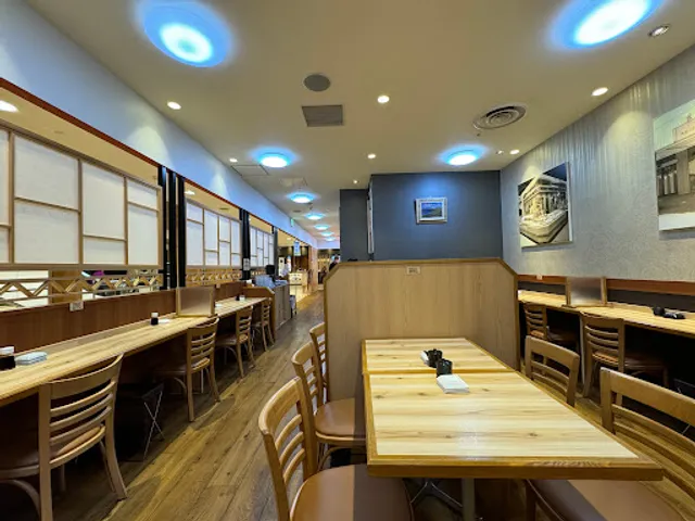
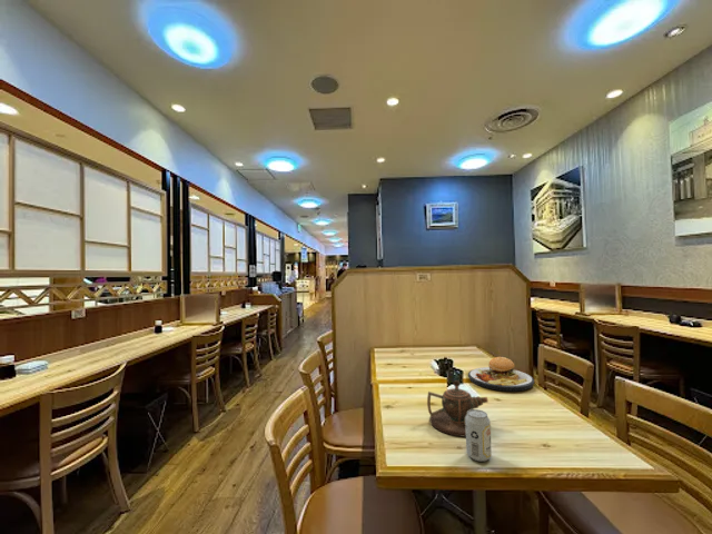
+ plate [467,347,535,393]
+ beverage can [465,408,493,463]
+ teapot [426,379,490,438]
